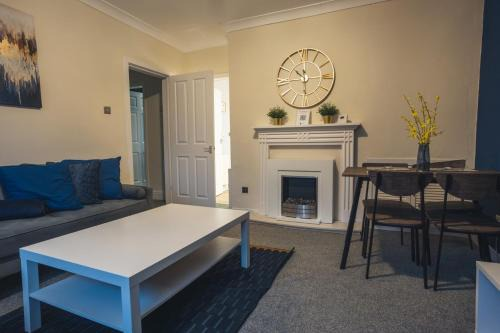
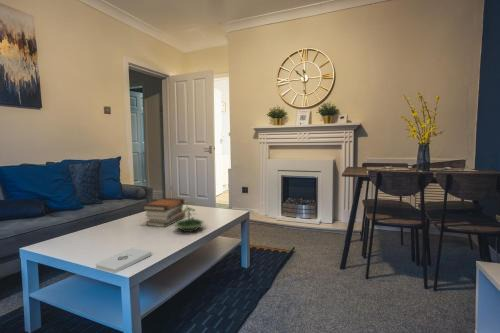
+ terrarium [173,201,205,233]
+ notepad [95,247,152,274]
+ book stack [142,197,186,228]
